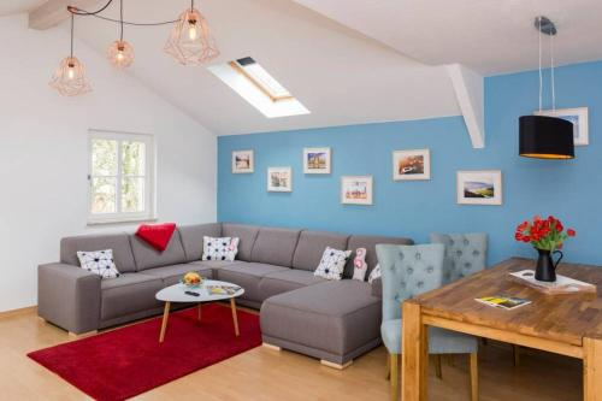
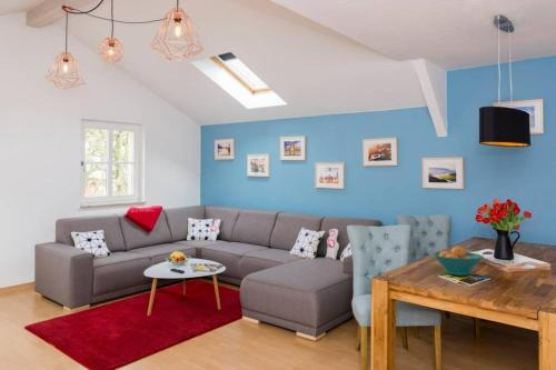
+ fruit bowl [431,246,485,277]
